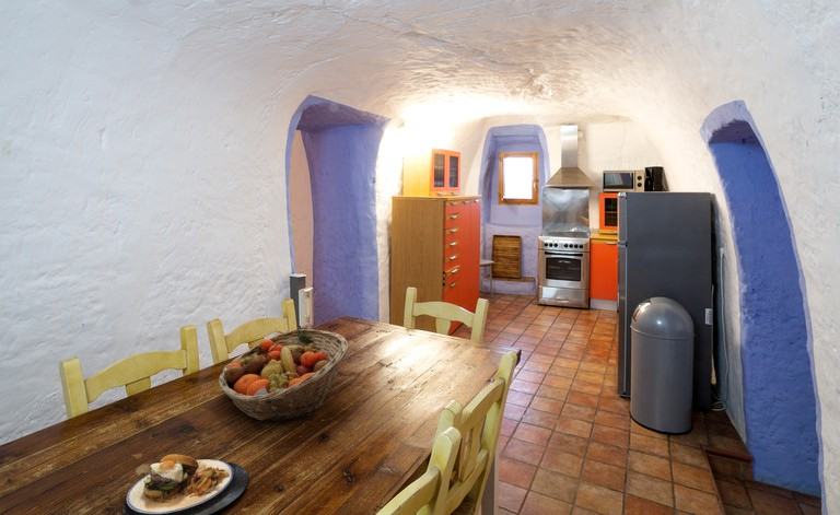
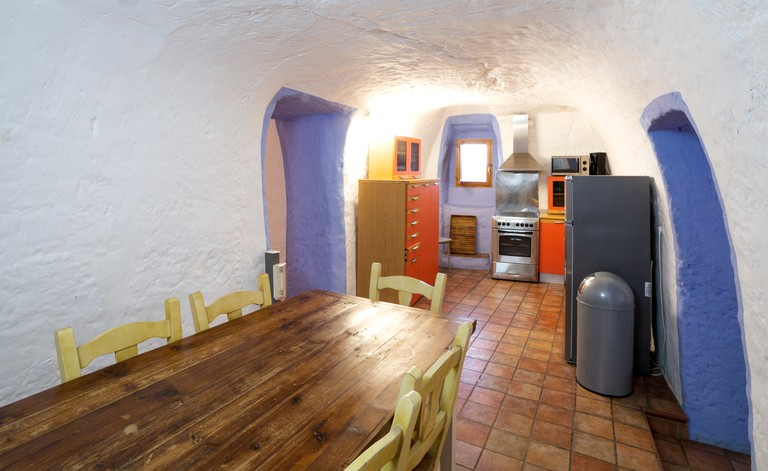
- plate [121,453,249,515]
- fruit basket [218,328,349,422]
